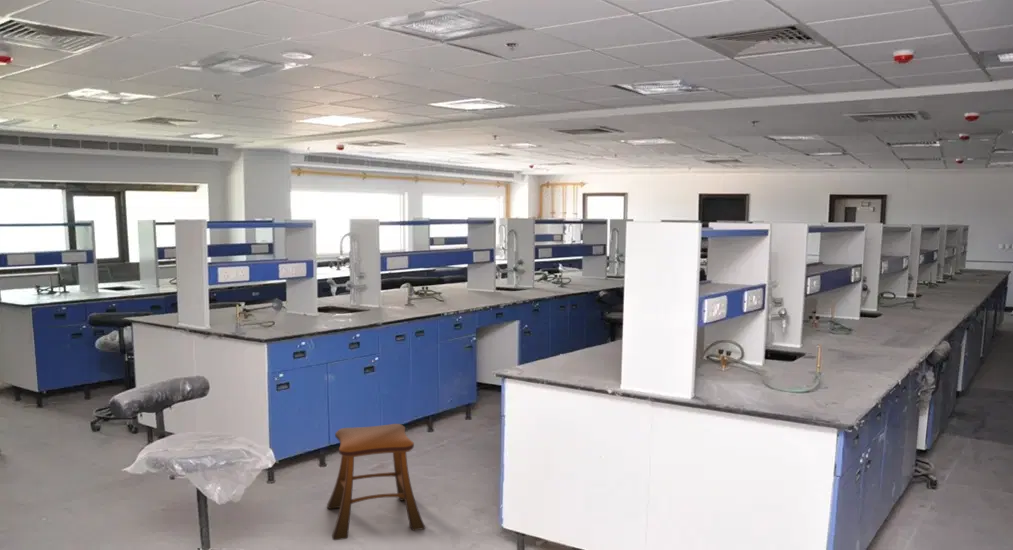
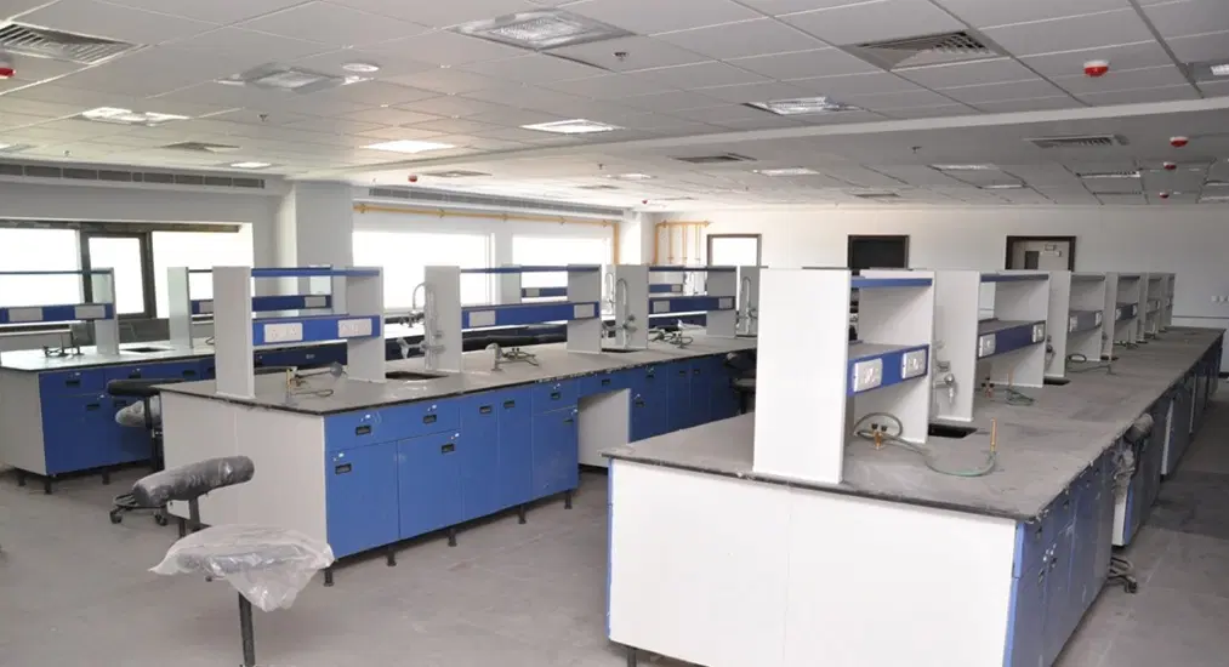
- stool [326,423,426,541]
